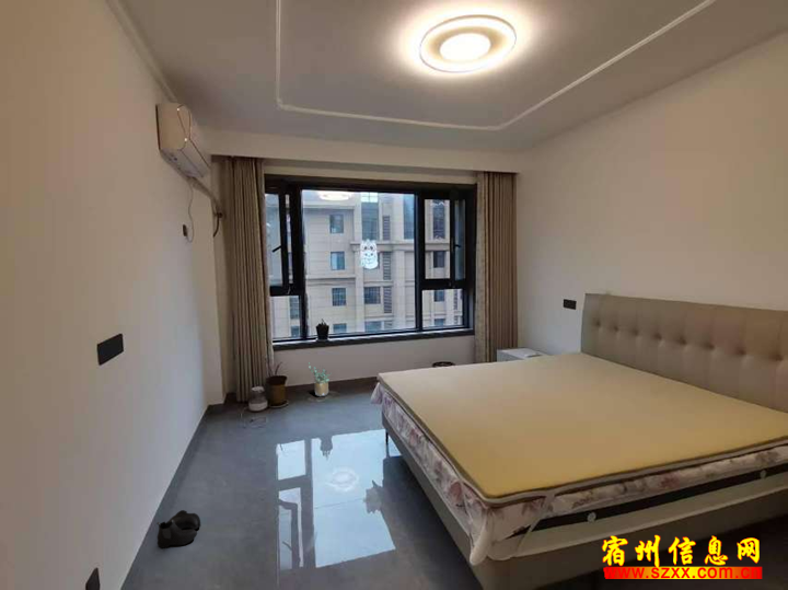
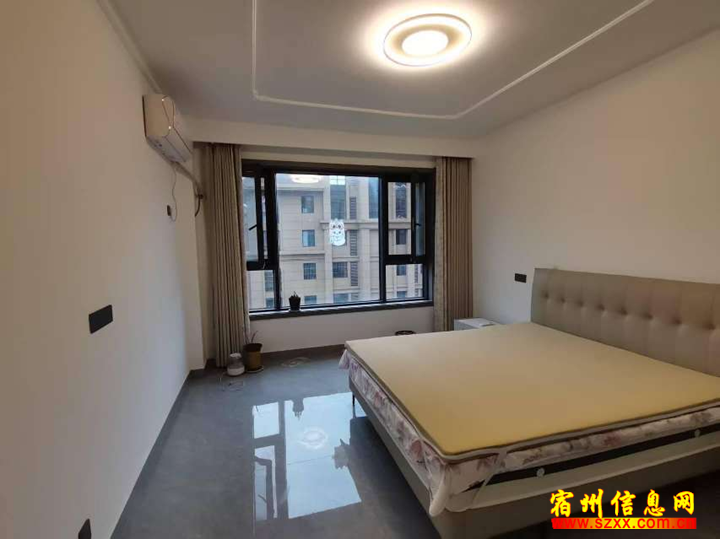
- boots [155,509,201,549]
- potted plant [308,361,333,397]
